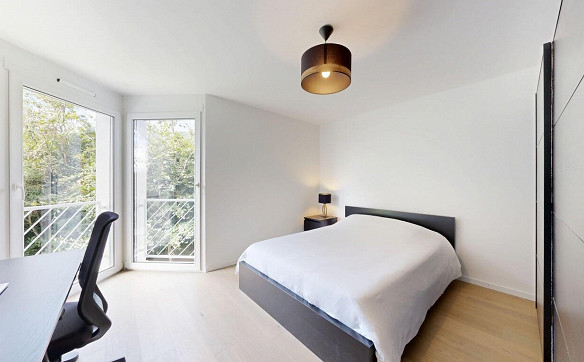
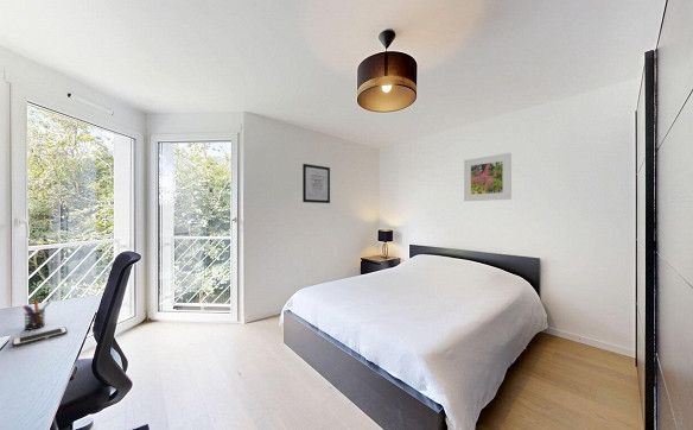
+ wall art [301,163,331,204]
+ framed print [463,152,513,202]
+ cell phone [12,325,69,348]
+ pen holder [21,299,51,331]
